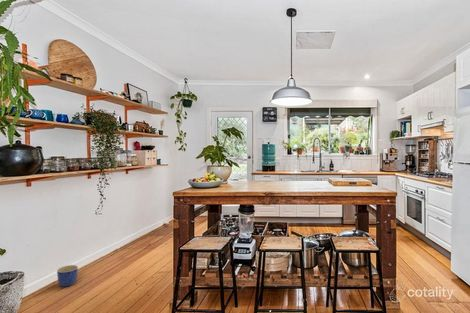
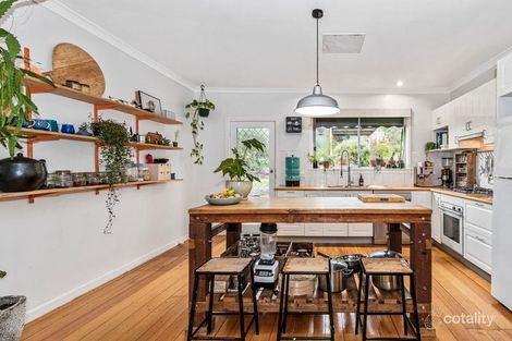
- planter [56,264,79,288]
